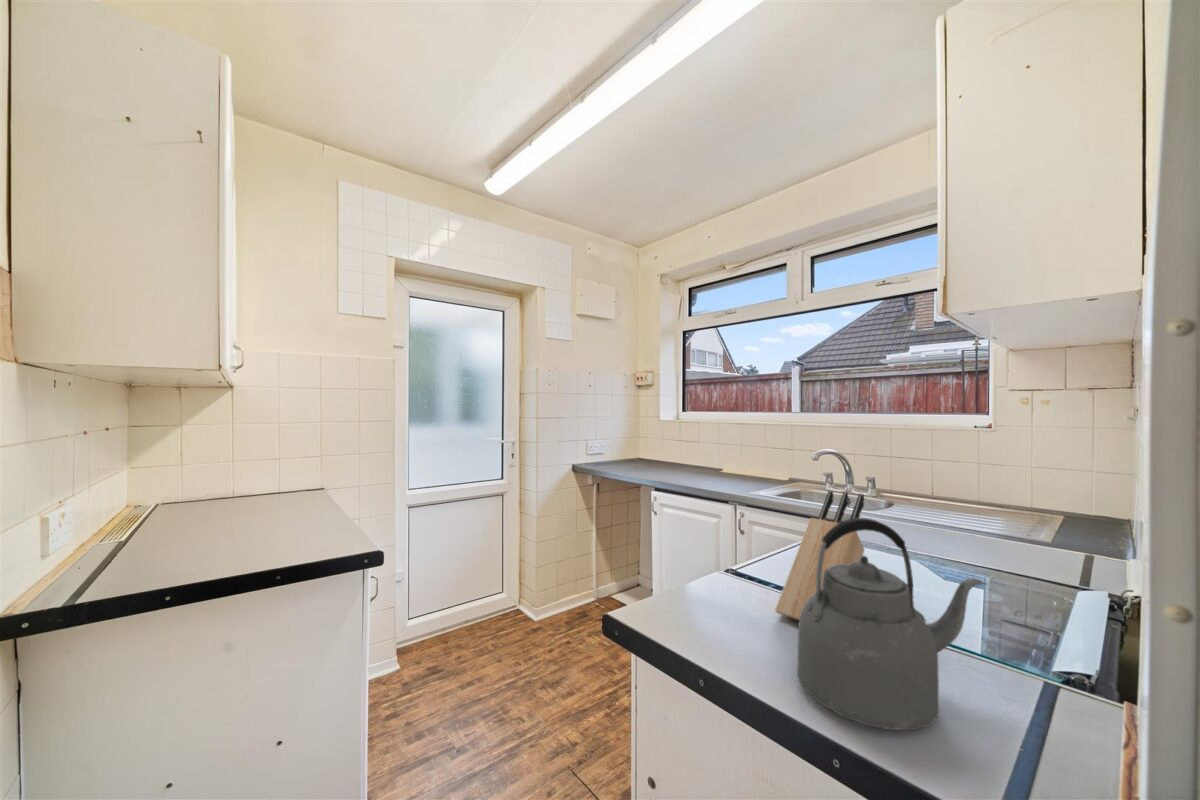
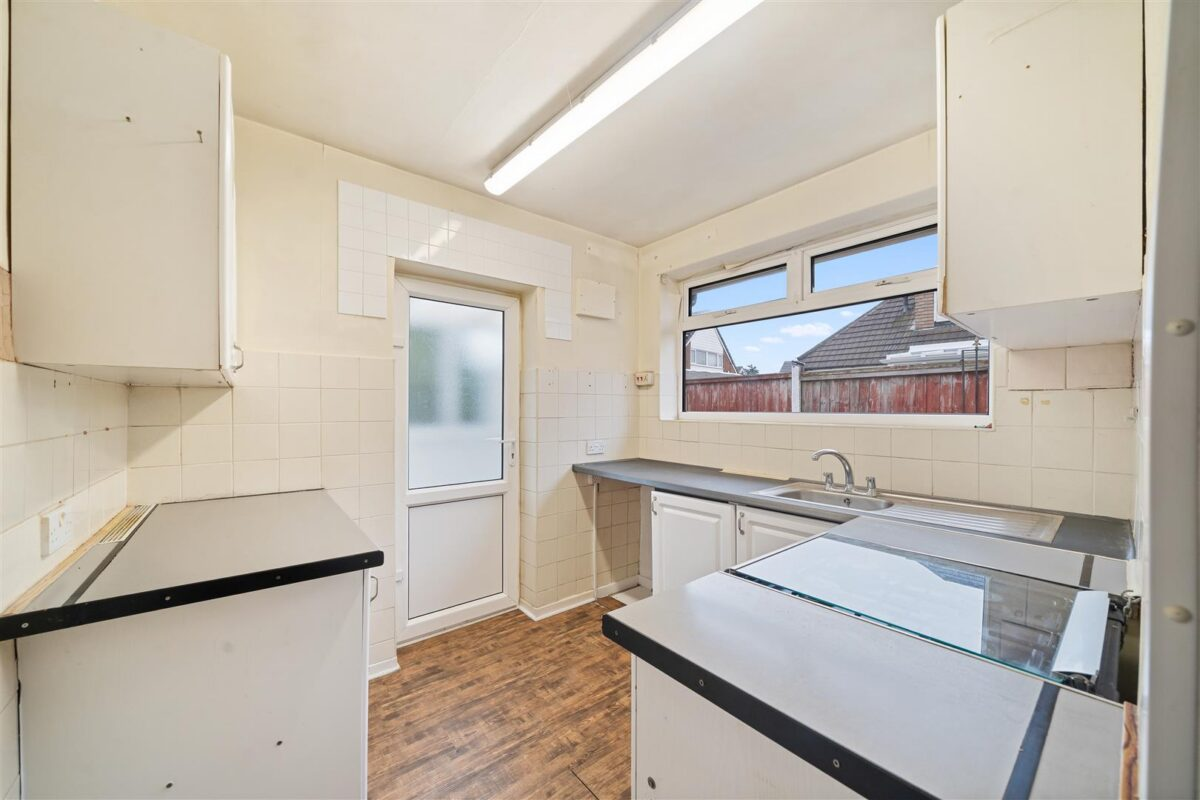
- knife block [774,489,865,621]
- kettle [796,517,988,731]
